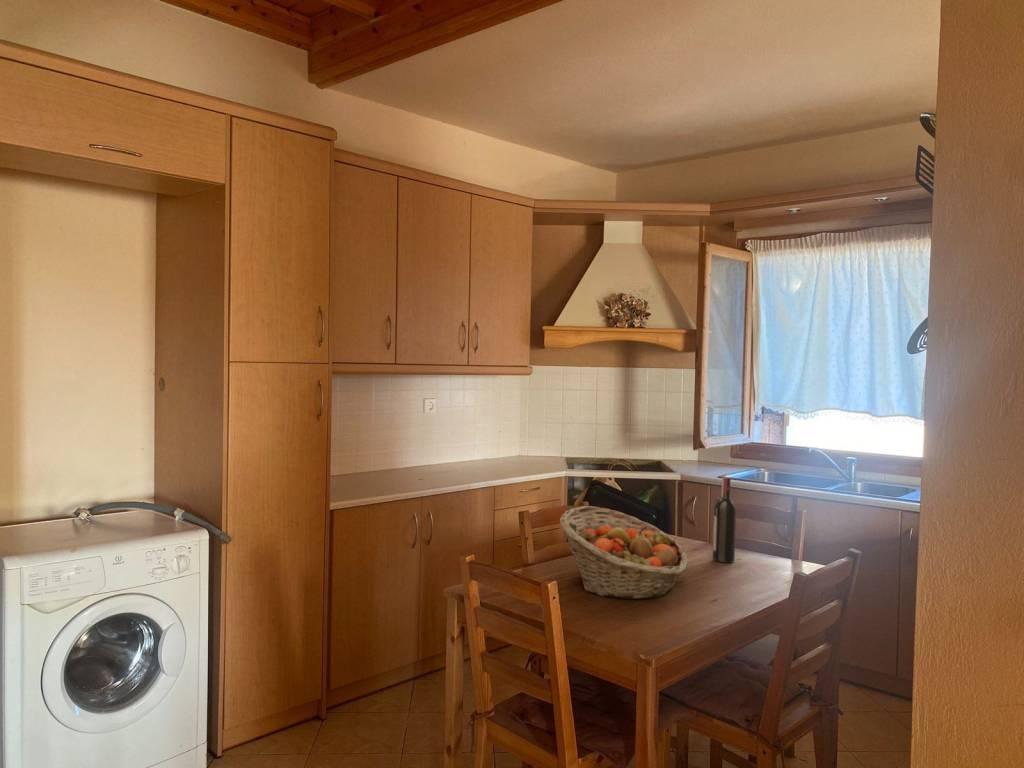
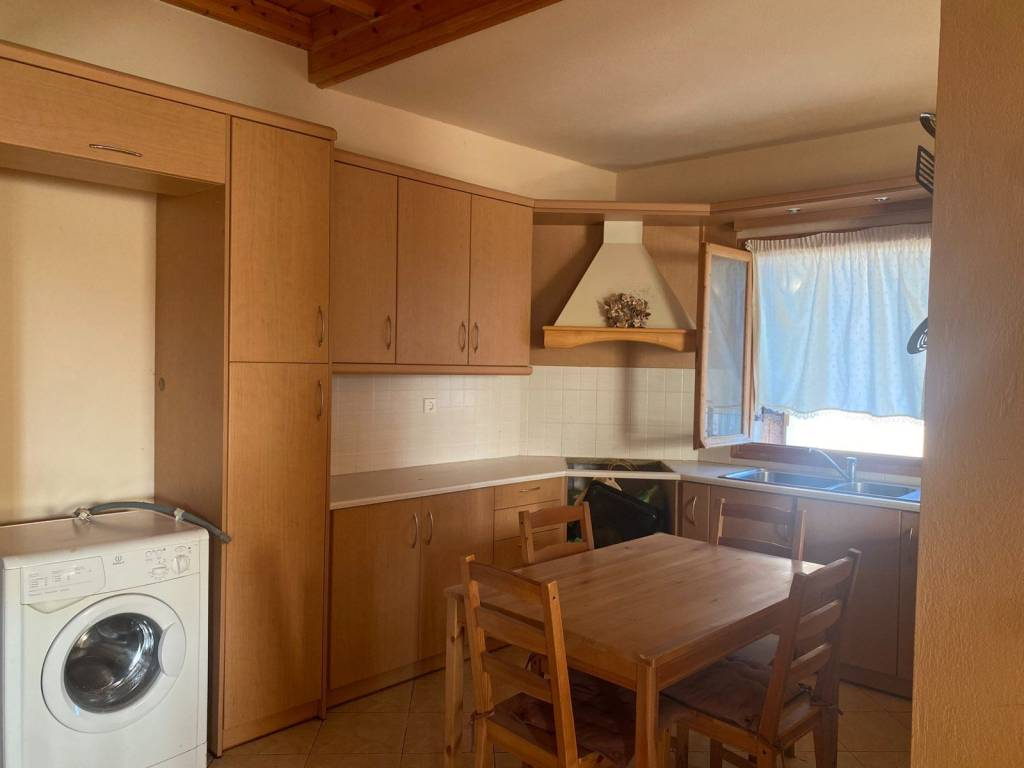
- wine bottle [712,475,737,564]
- fruit basket [559,505,689,600]
